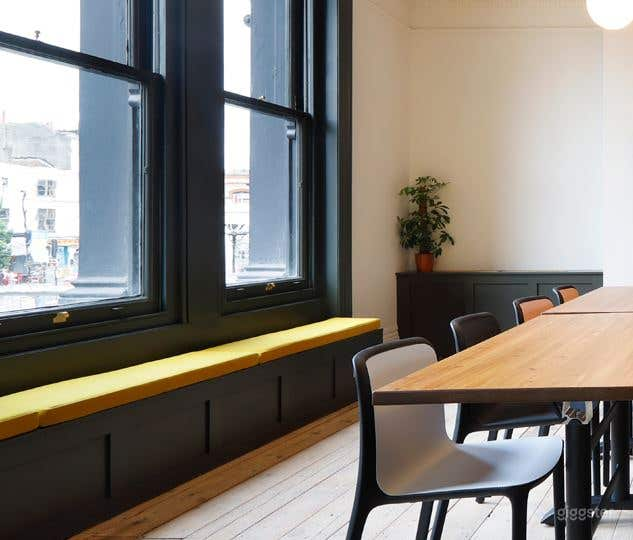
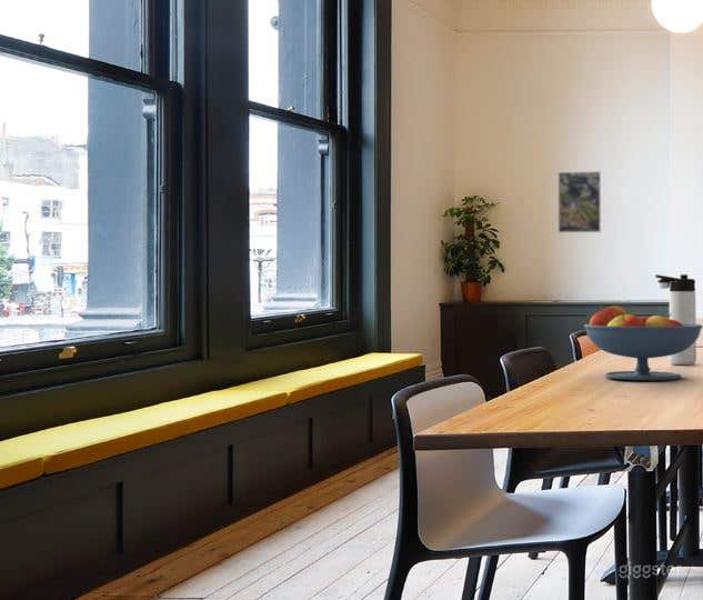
+ thermos bottle [654,273,697,366]
+ fruit bowl [583,304,703,381]
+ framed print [558,170,602,233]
